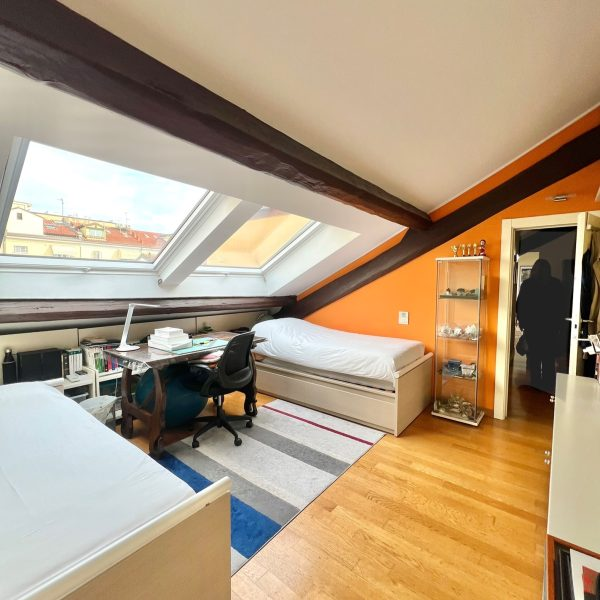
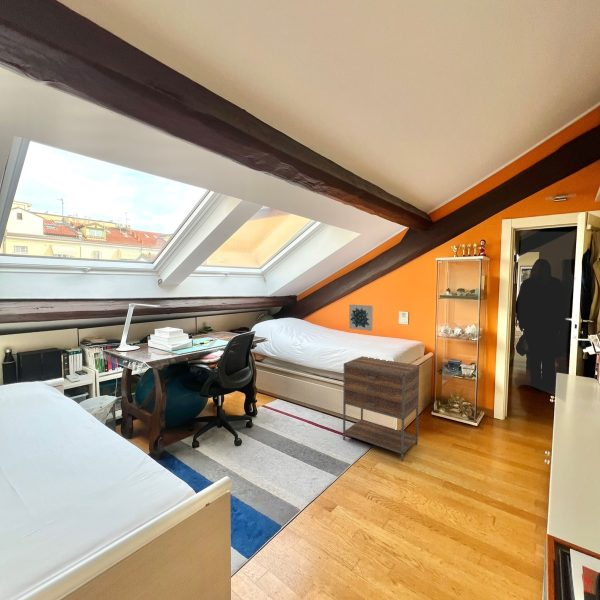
+ nightstand [342,355,420,462]
+ wall art [348,303,374,332]
